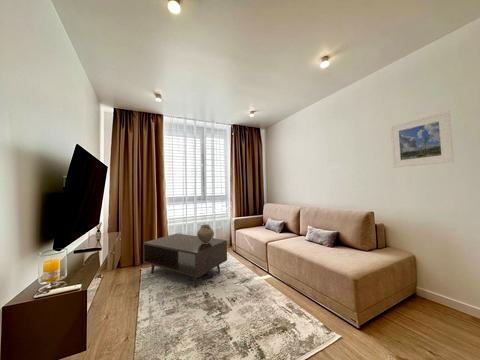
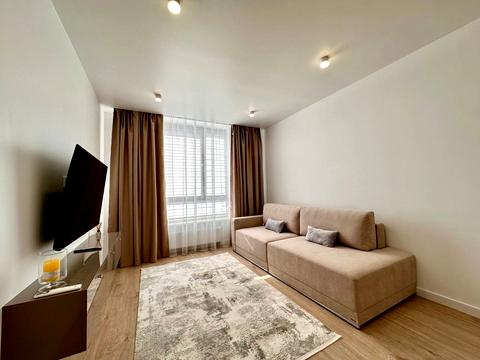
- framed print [389,110,455,169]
- ceramic pot [196,223,215,244]
- coffee table [142,233,228,288]
